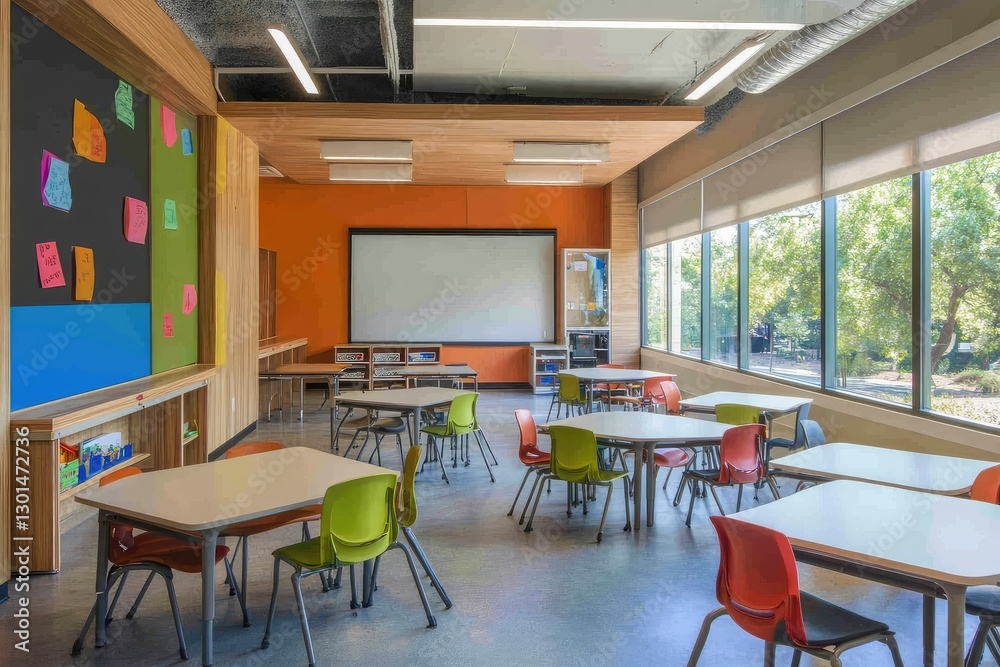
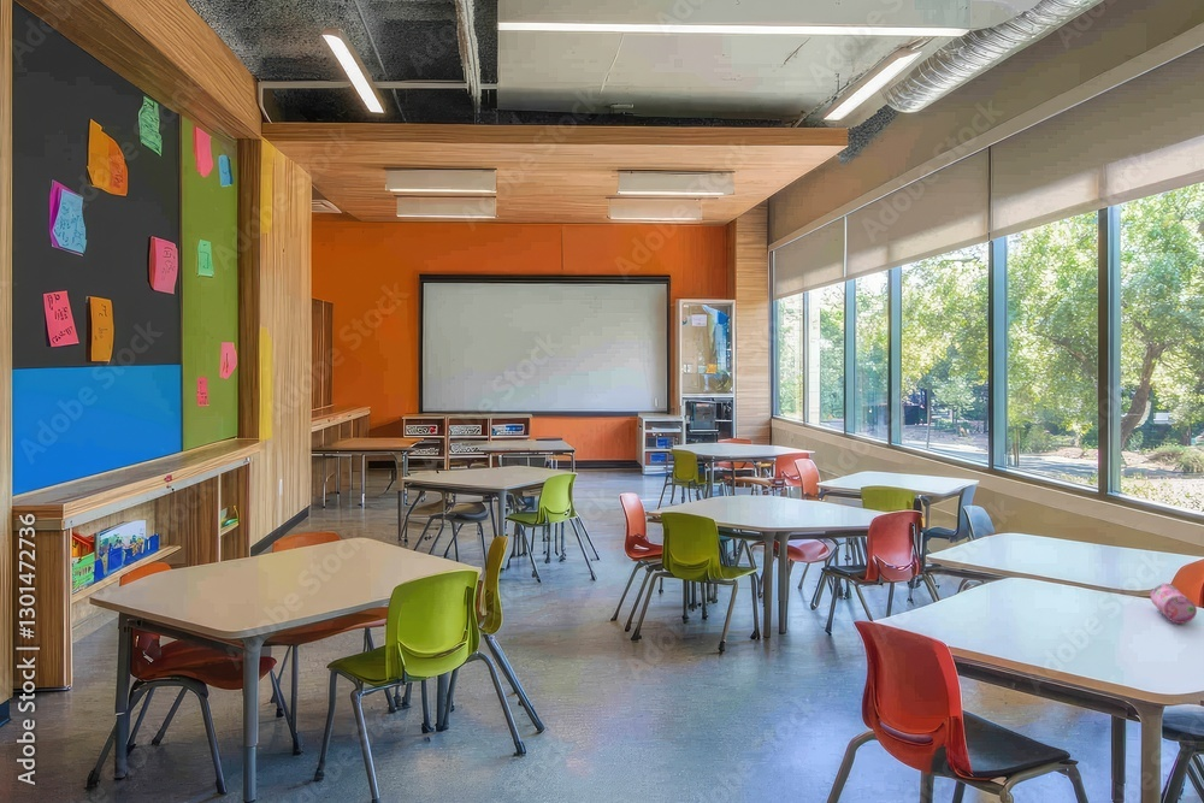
+ pencil case [1149,583,1198,625]
